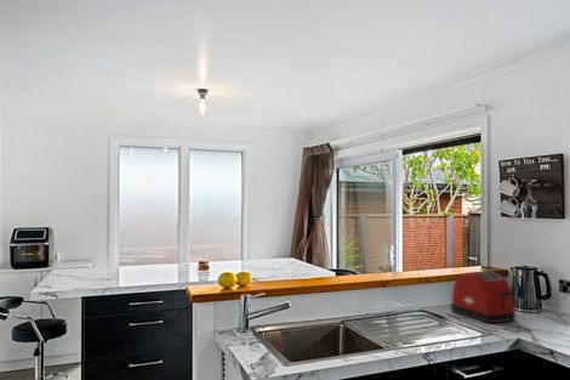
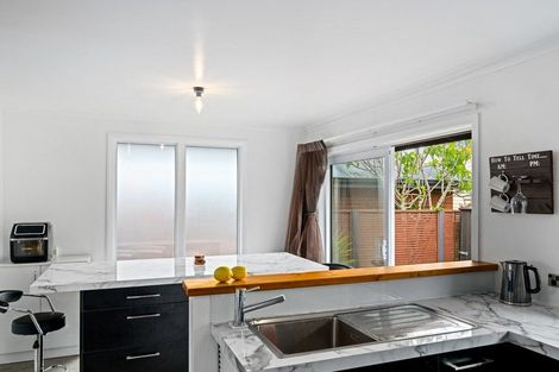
- toaster [450,270,517,324]
